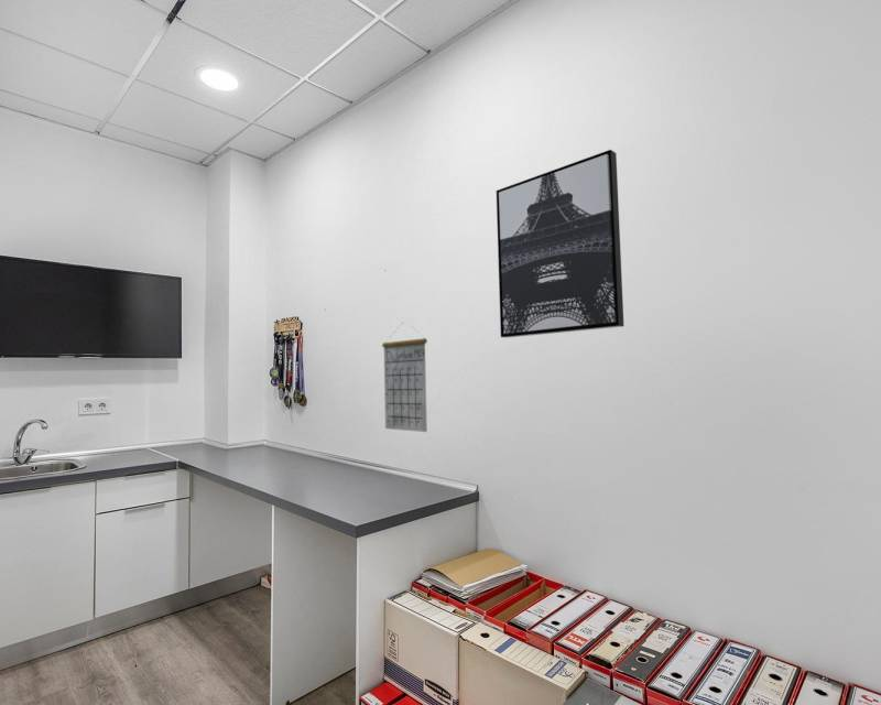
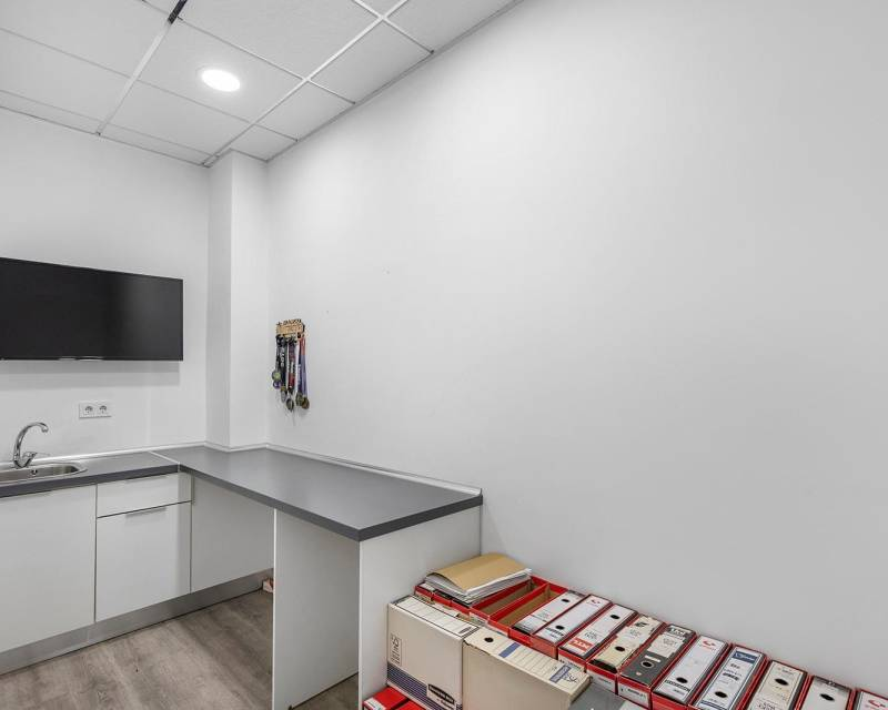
- wall art [496,149,626,339]
- calendar [381,323,428,433]
